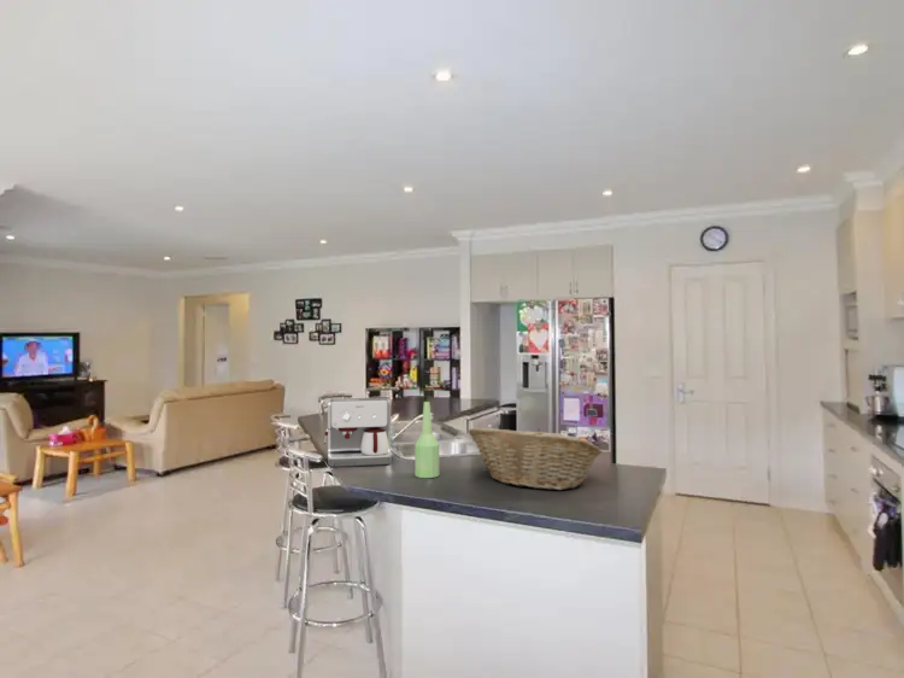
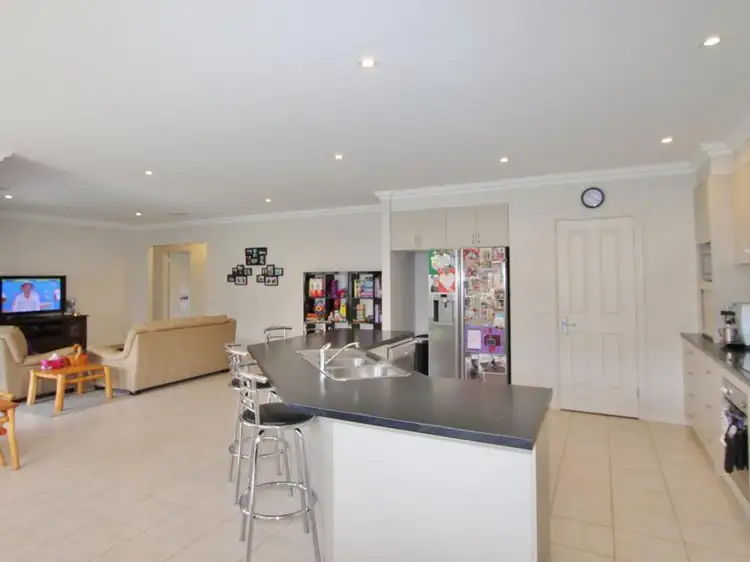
- coffee maker [323,397,392,468]
- bottle [413,401,441,479]
- fruit basket [468,426,604,491]
